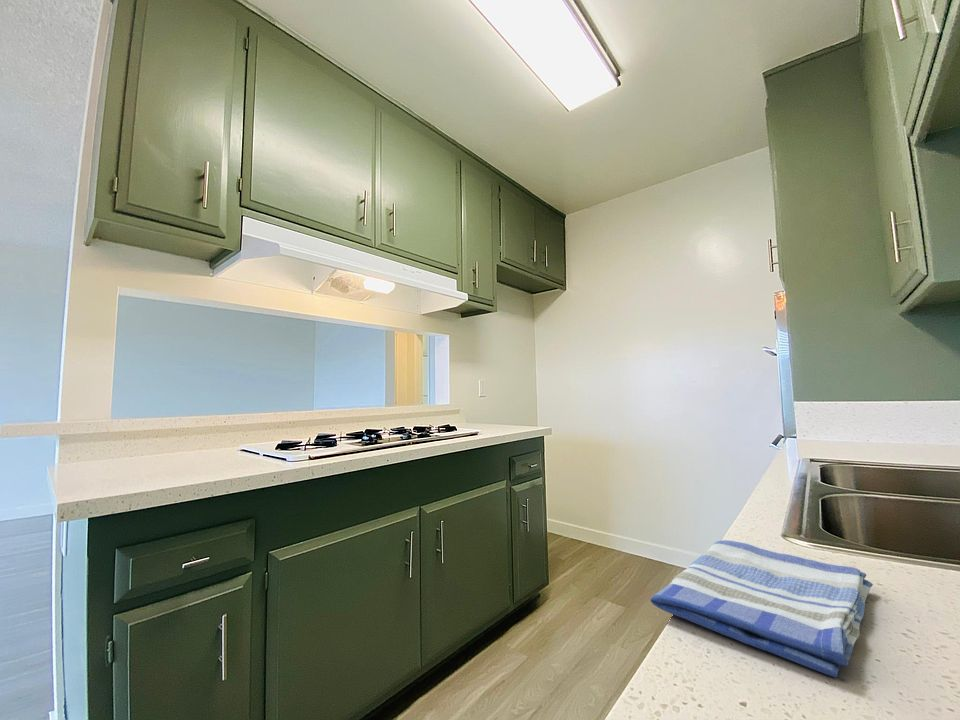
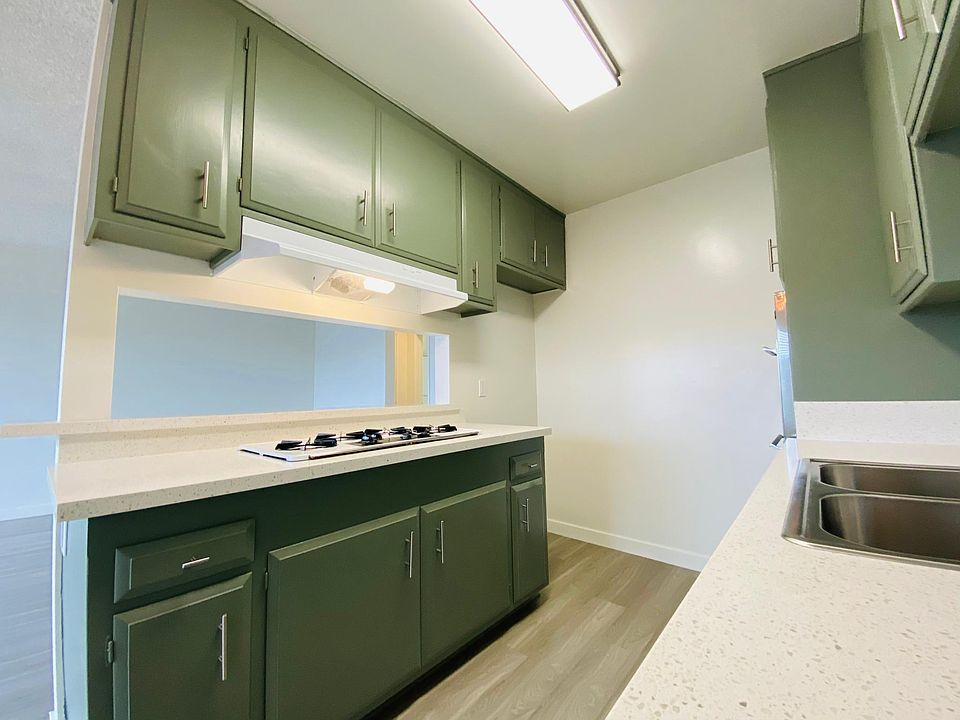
- dish towel [649,539,874,679]
